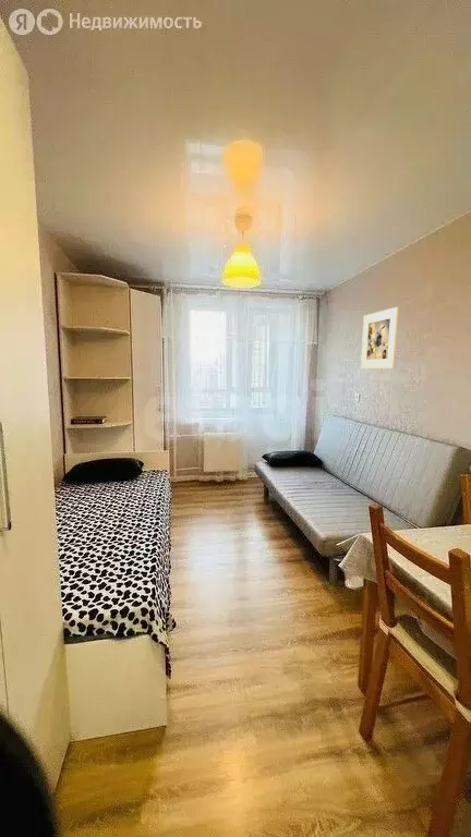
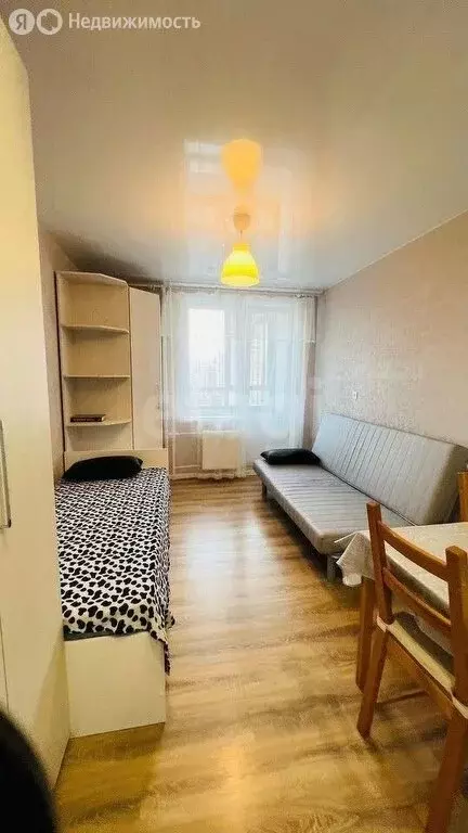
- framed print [360,306,400,369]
